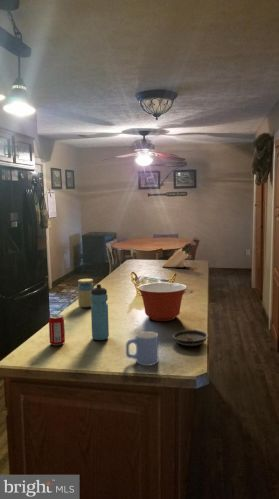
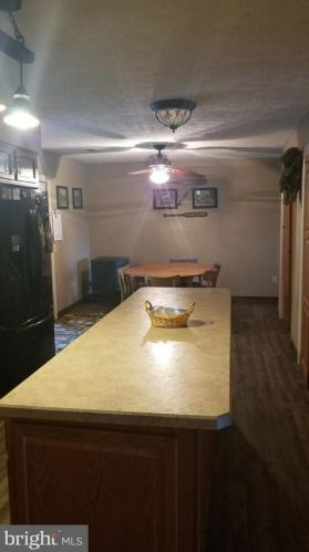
- saucer [172,329,209,347]
- beverage can [48,314,66,346]
- knife block [161,242,193,268]
- mug [125,330,159,367]
- mixing bowl [137,282,188,322]
- jar [77,278,95,308]
- water bottle [90,283,110,341]
